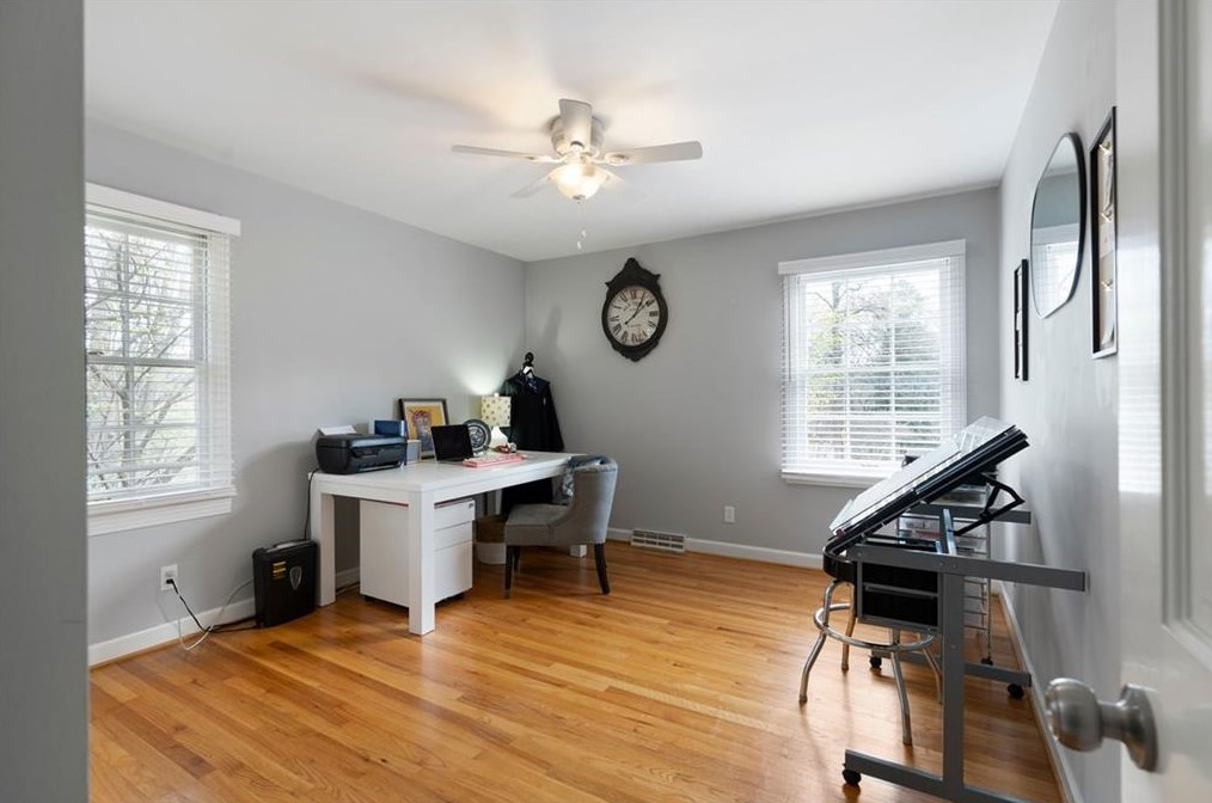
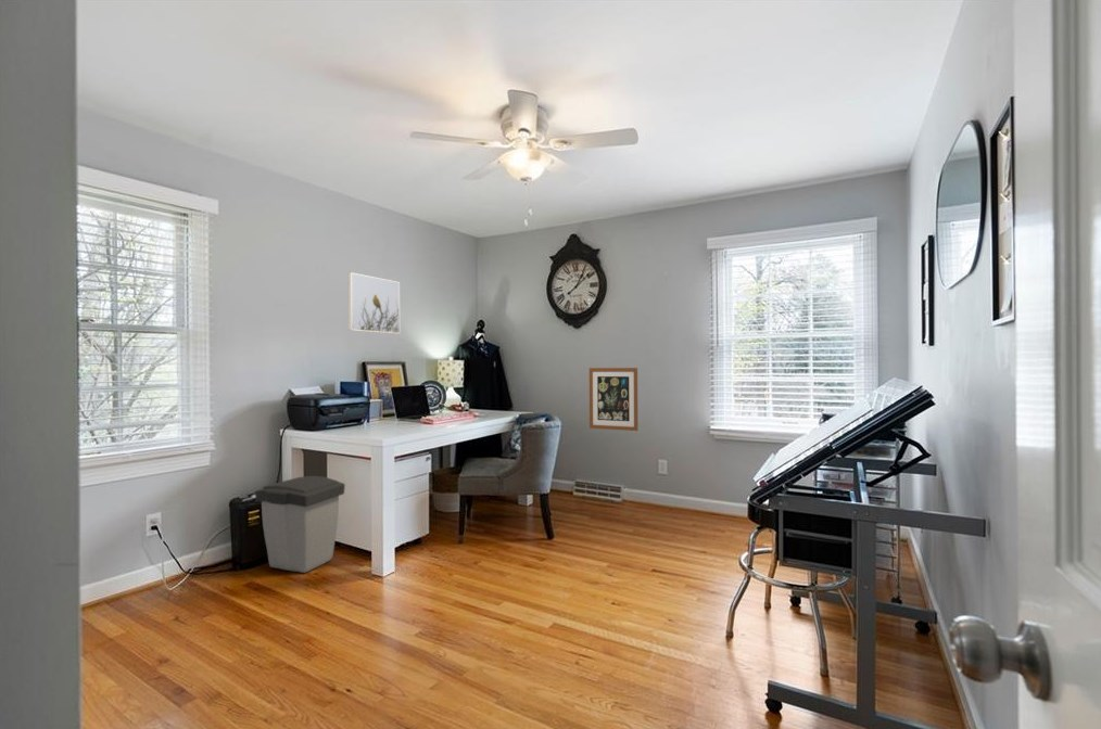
+ wall art [589,367,638,432]
+ trash can [254,475,346,574]
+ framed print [347,271,401,334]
